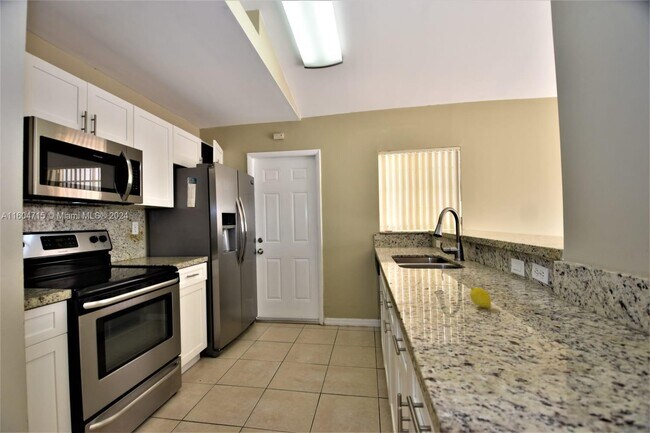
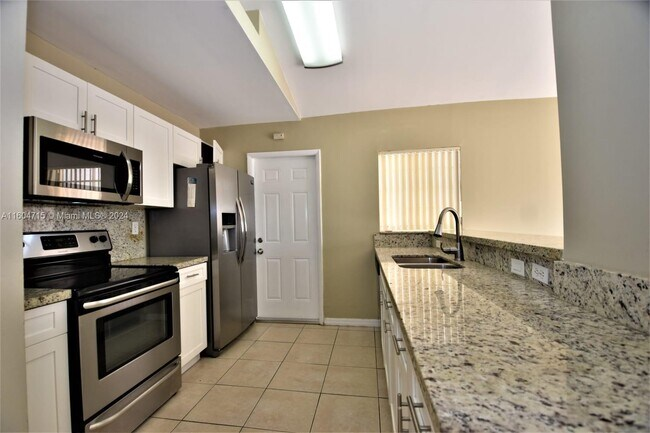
- fruit [469,286,492,309]
